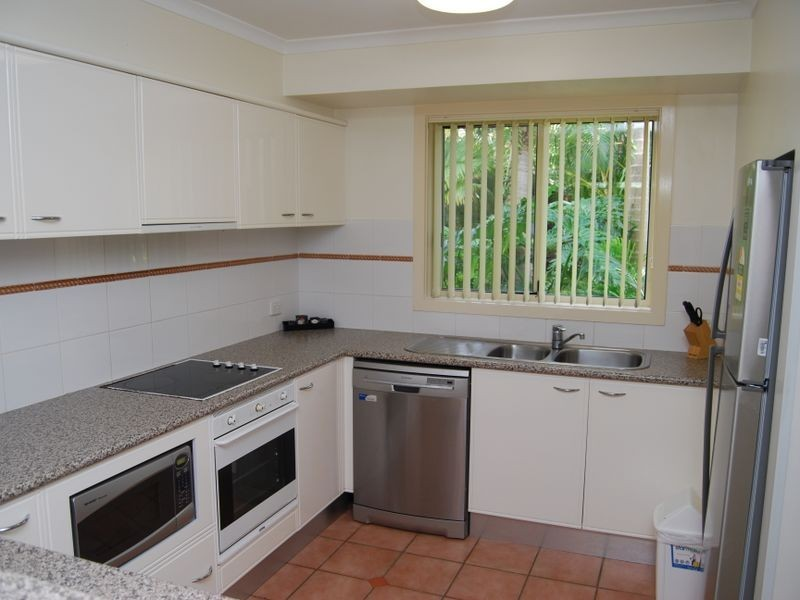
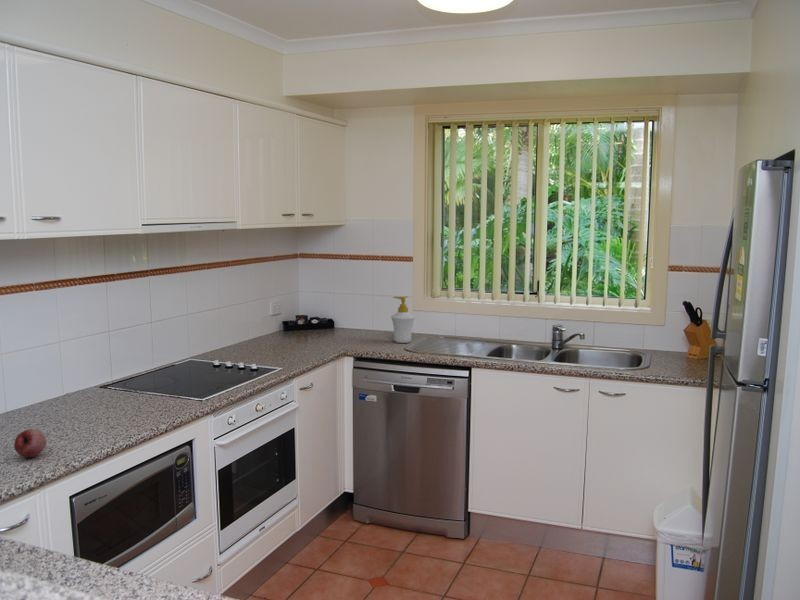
+ soap bottle [390,295,416,344]
+ fruit [13,428,48,458]
